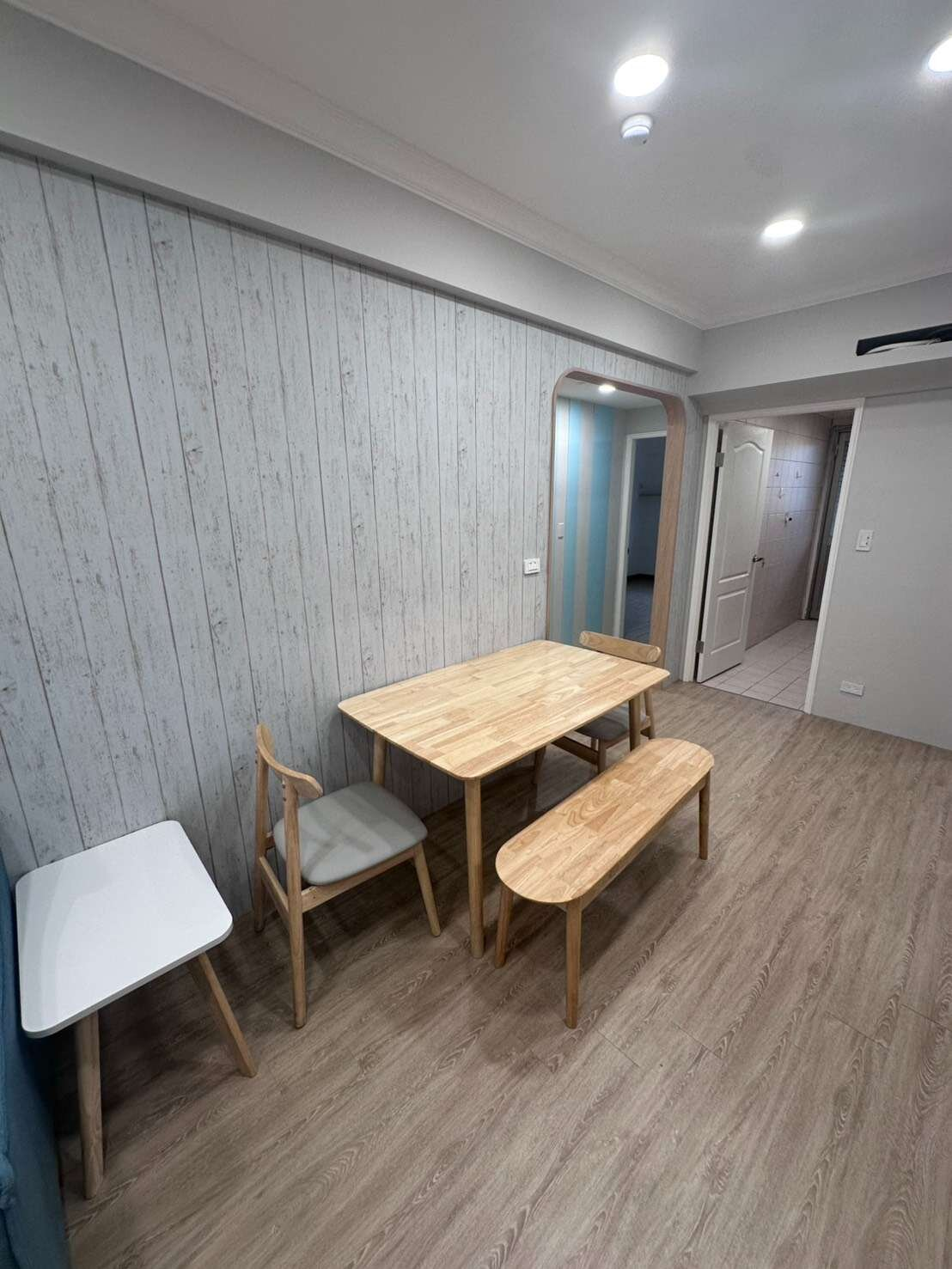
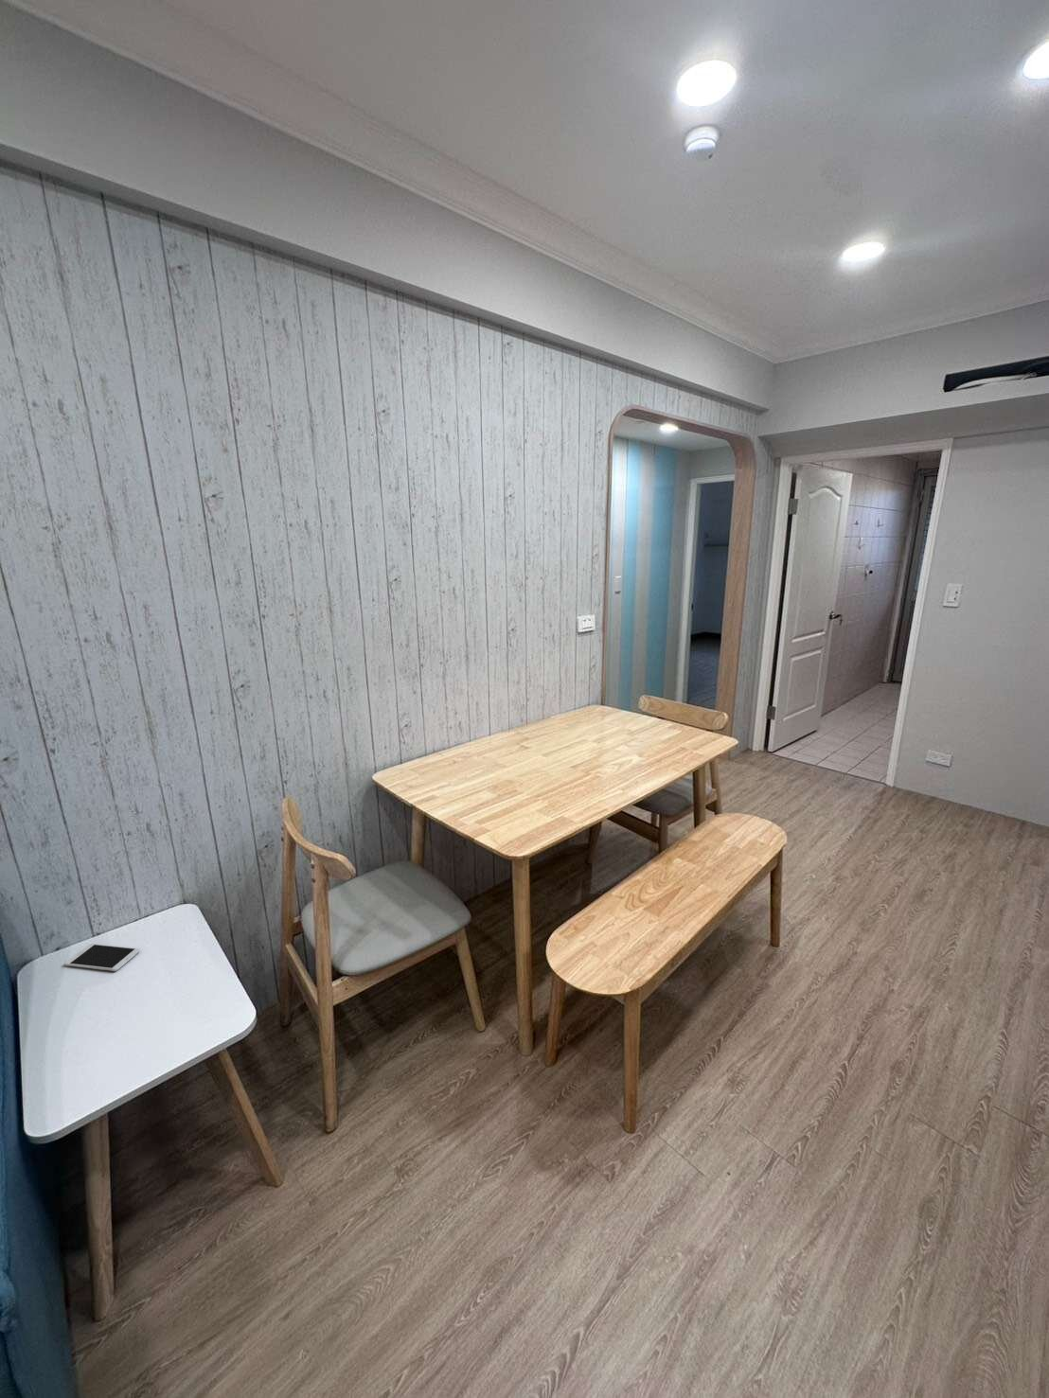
+ smartphone [64,943,141,972]
